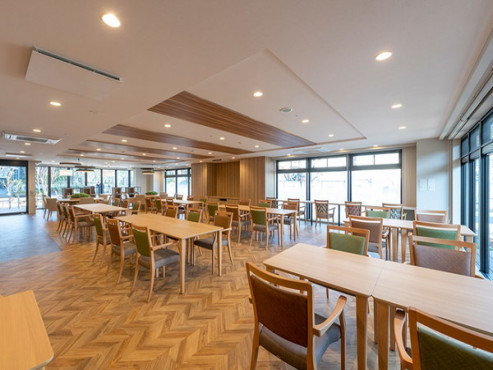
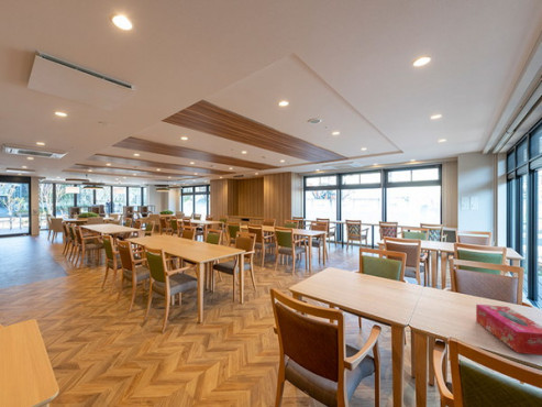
+ tissue box [475,304,542,356]
